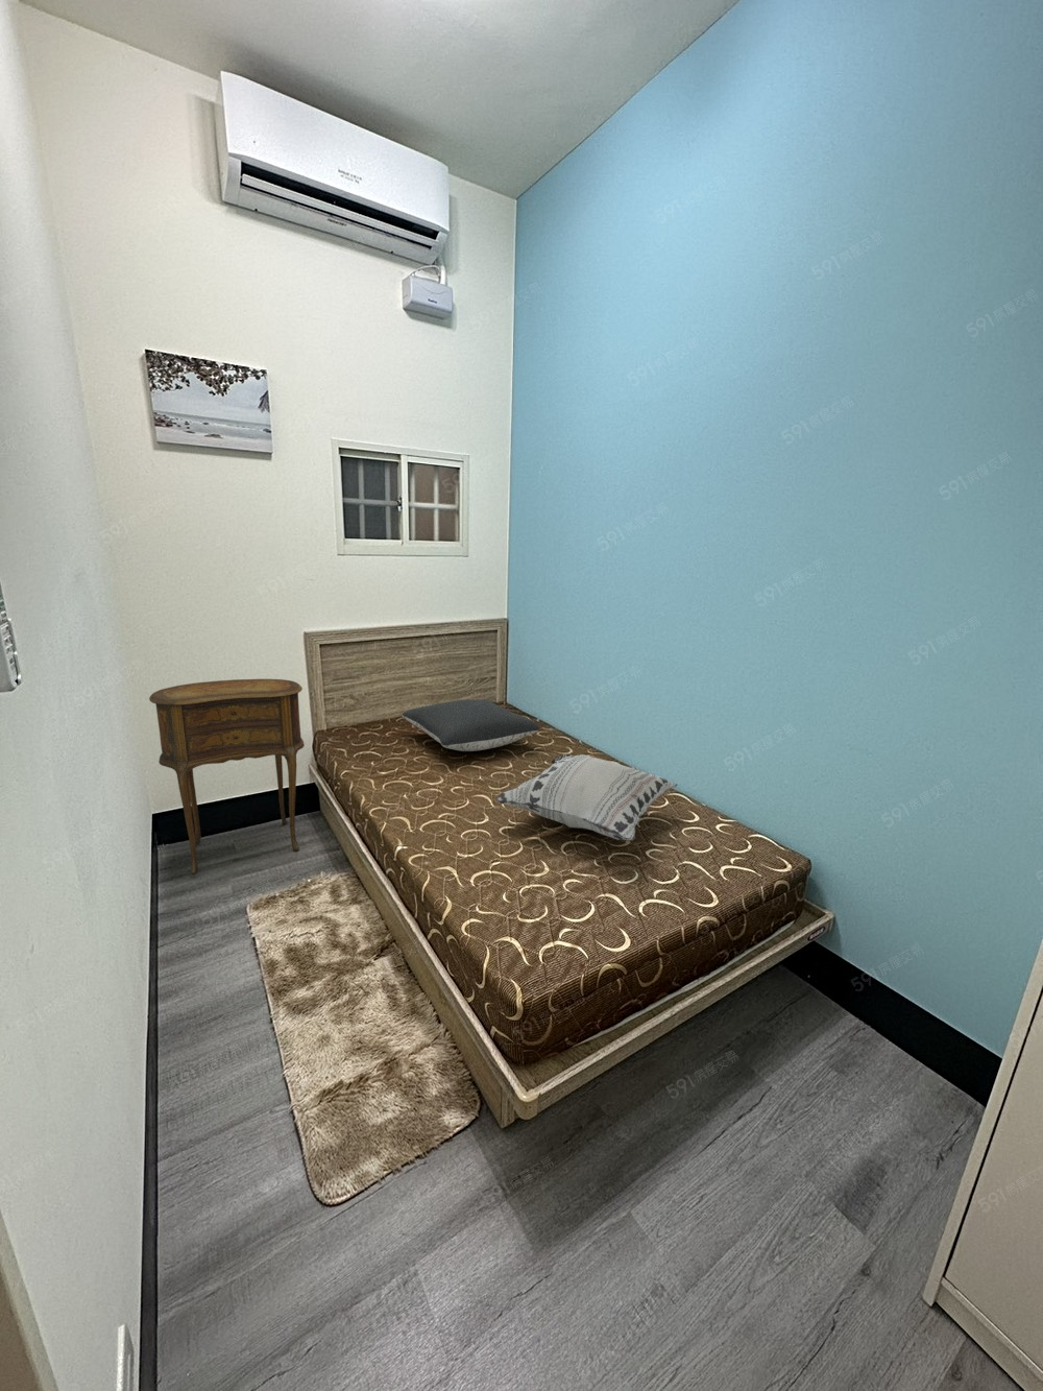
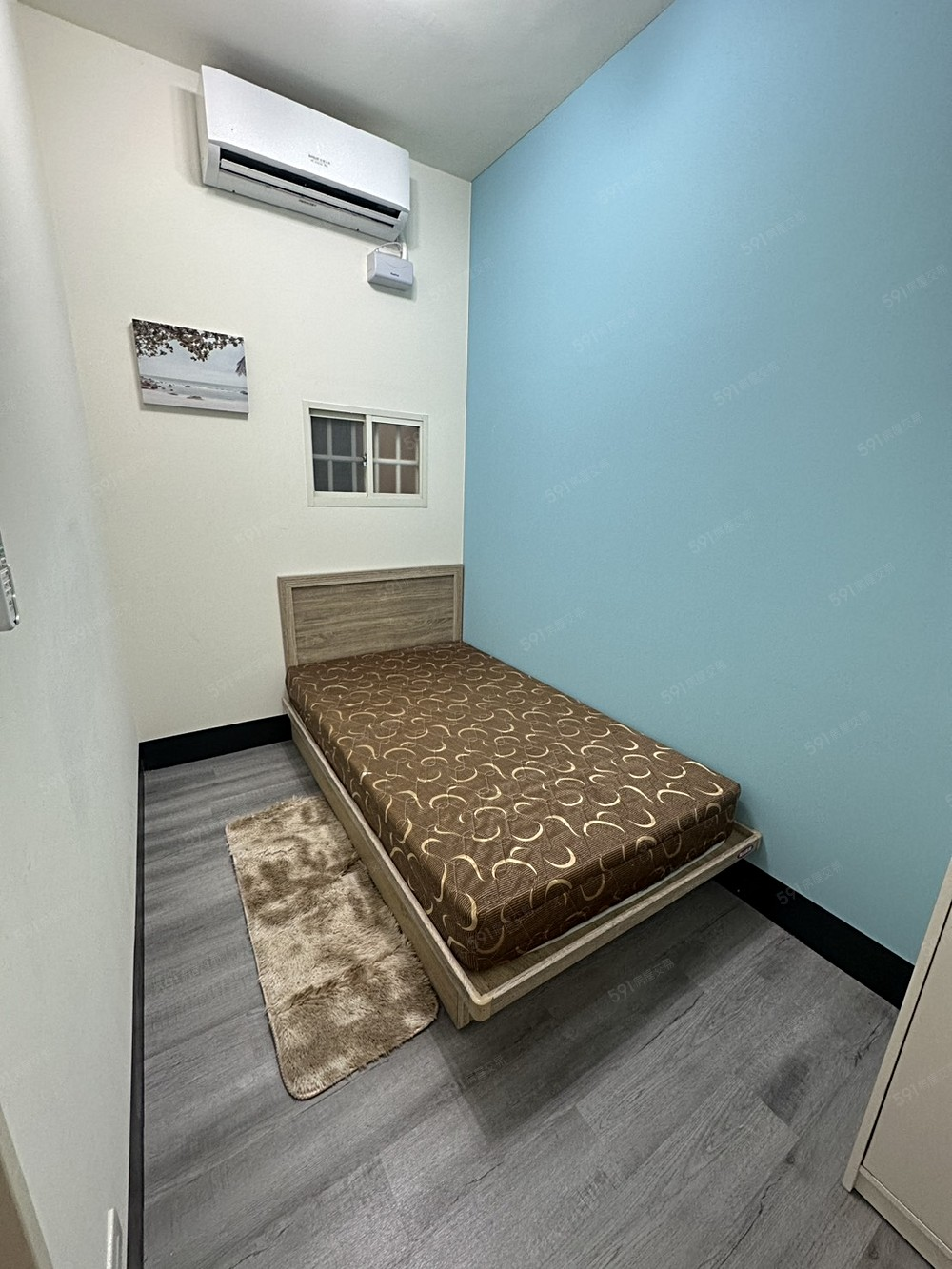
- side table [148,679,306,876]
- pillow [402,698,540,752]
- decorative pillow [494,753,678,841]
